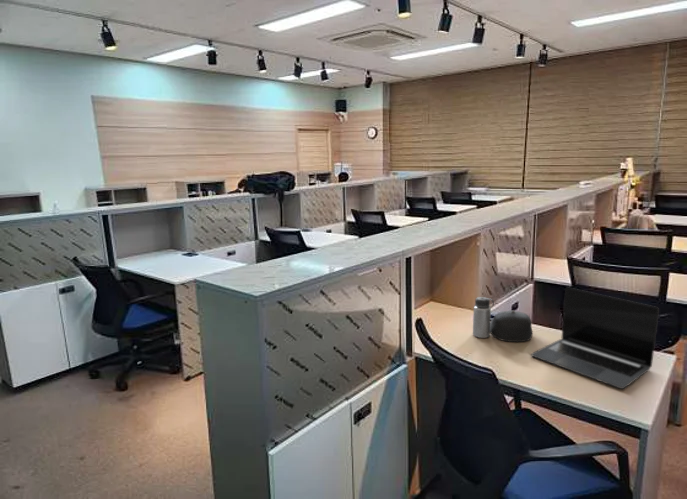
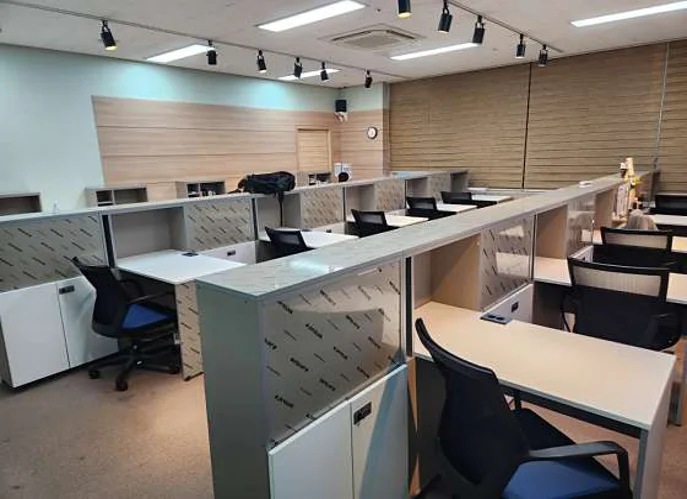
- laptop [530,287,660,390]
- water bottle [472,296,534,343]
